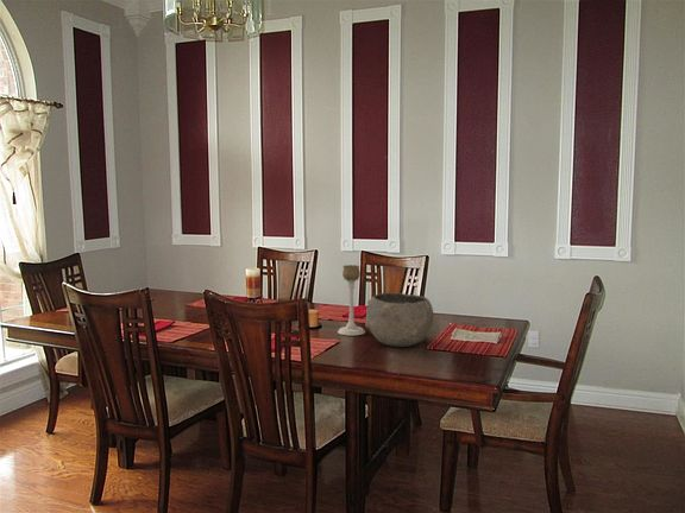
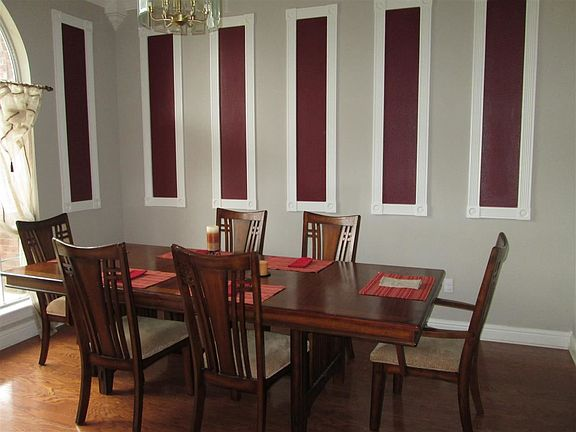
- candle holder [337,264,366,337]
- bowl [364,291,434,348]
